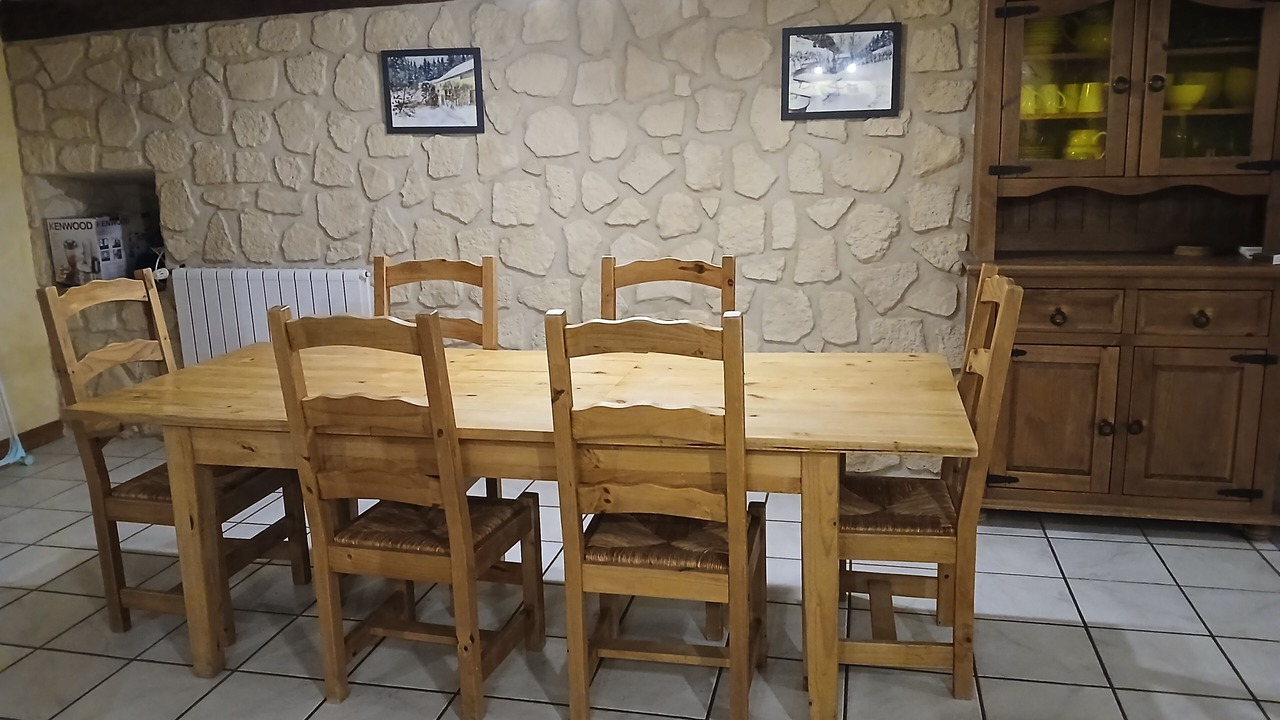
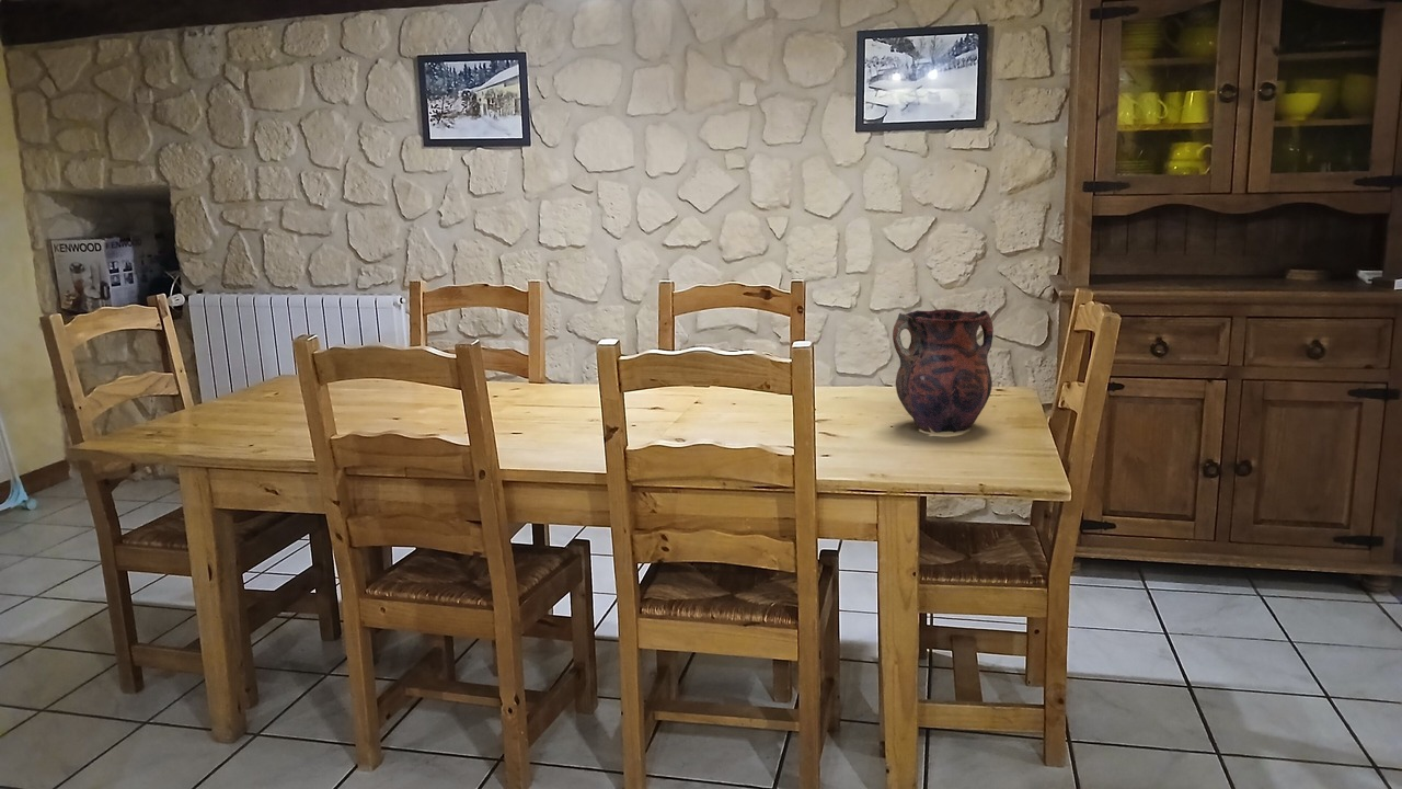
+ vase [892,308,995,434]
